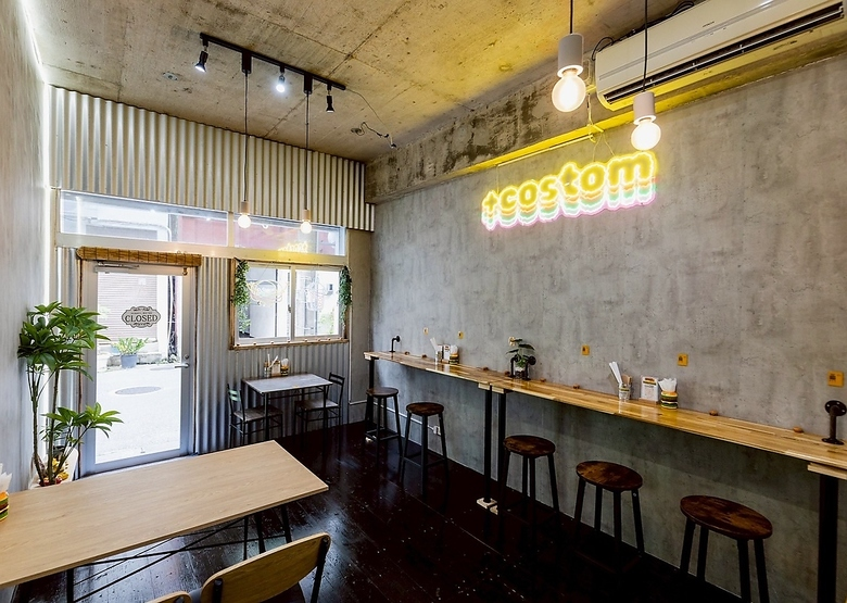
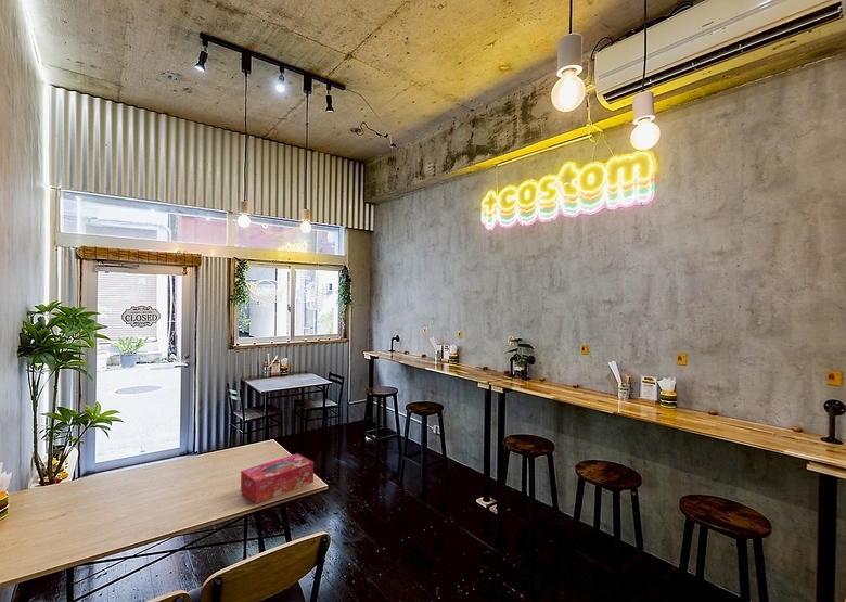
+ tissue box [240,452,315,504]
